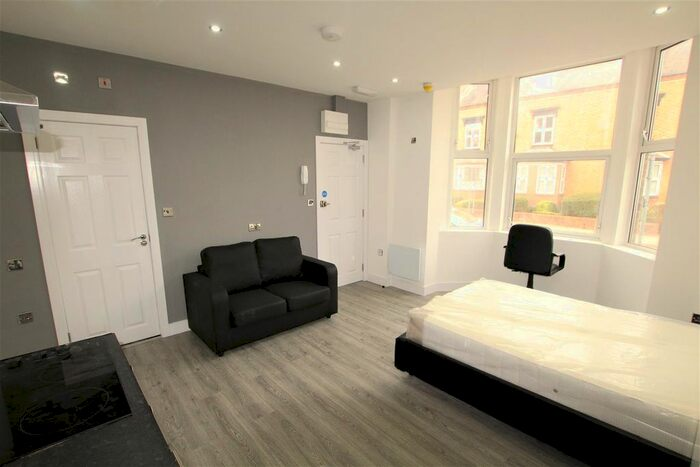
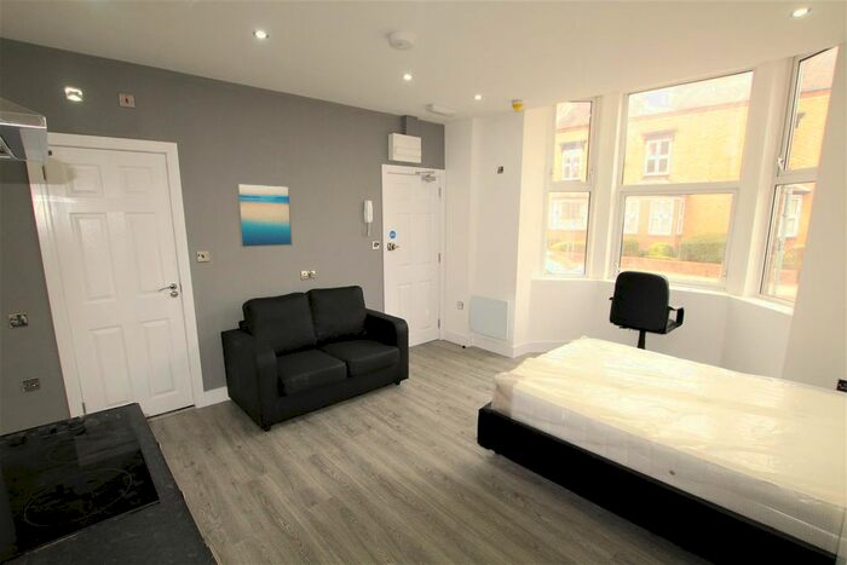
+ wall art [235,181,294,249]
